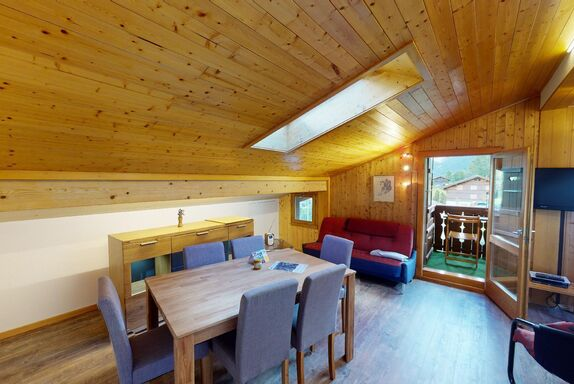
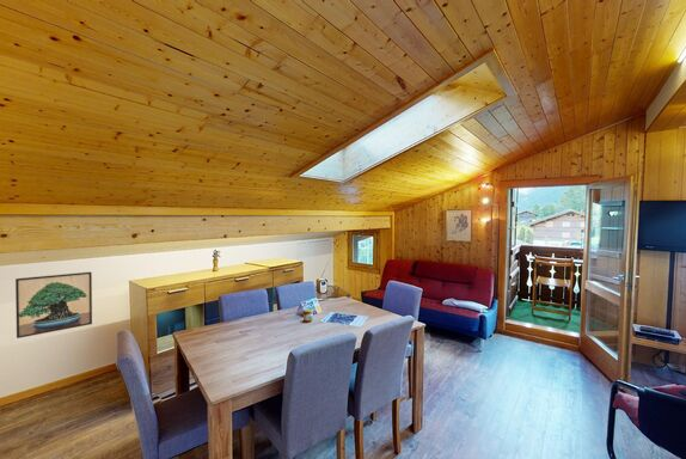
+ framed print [14,271,93,339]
